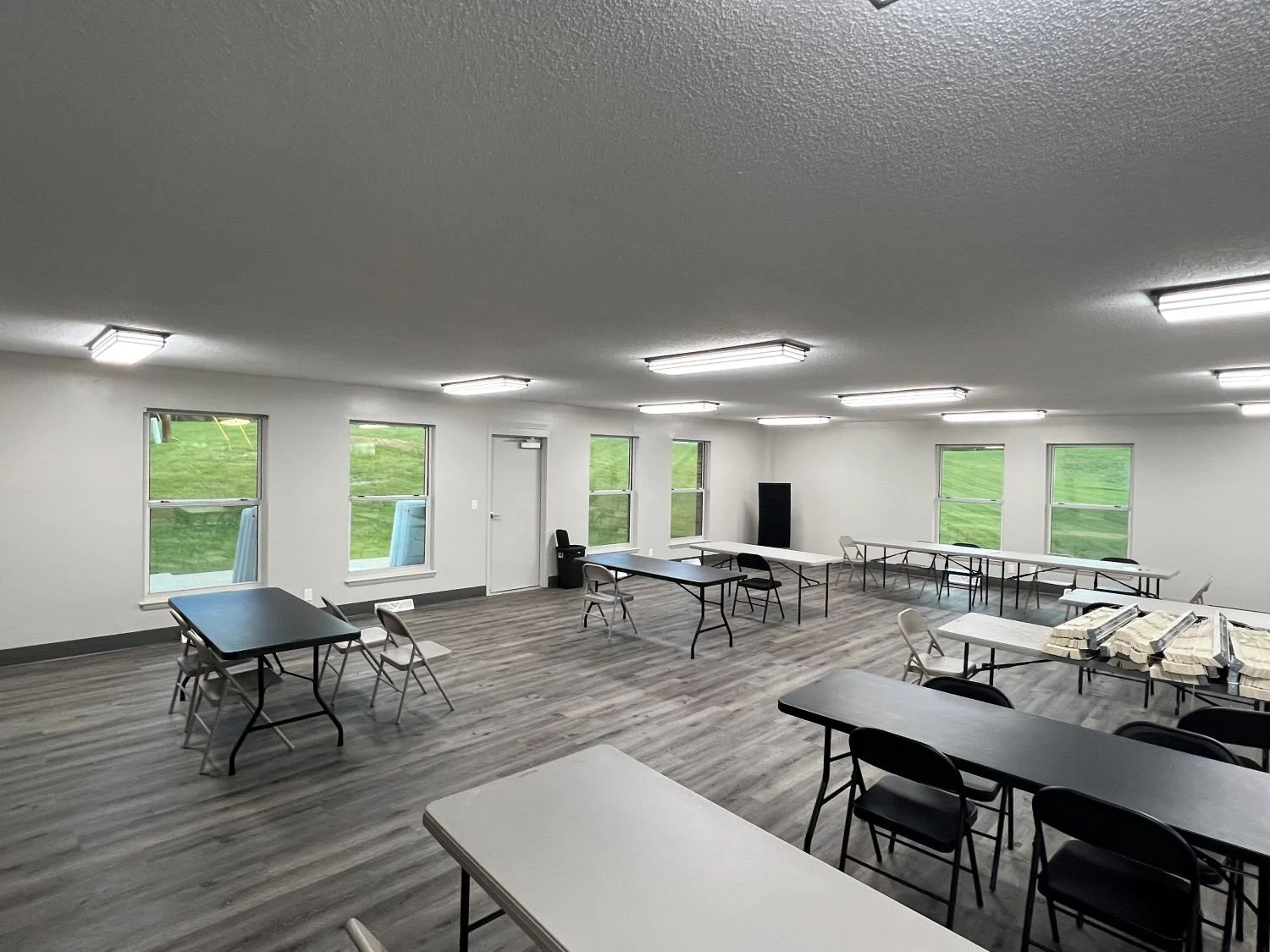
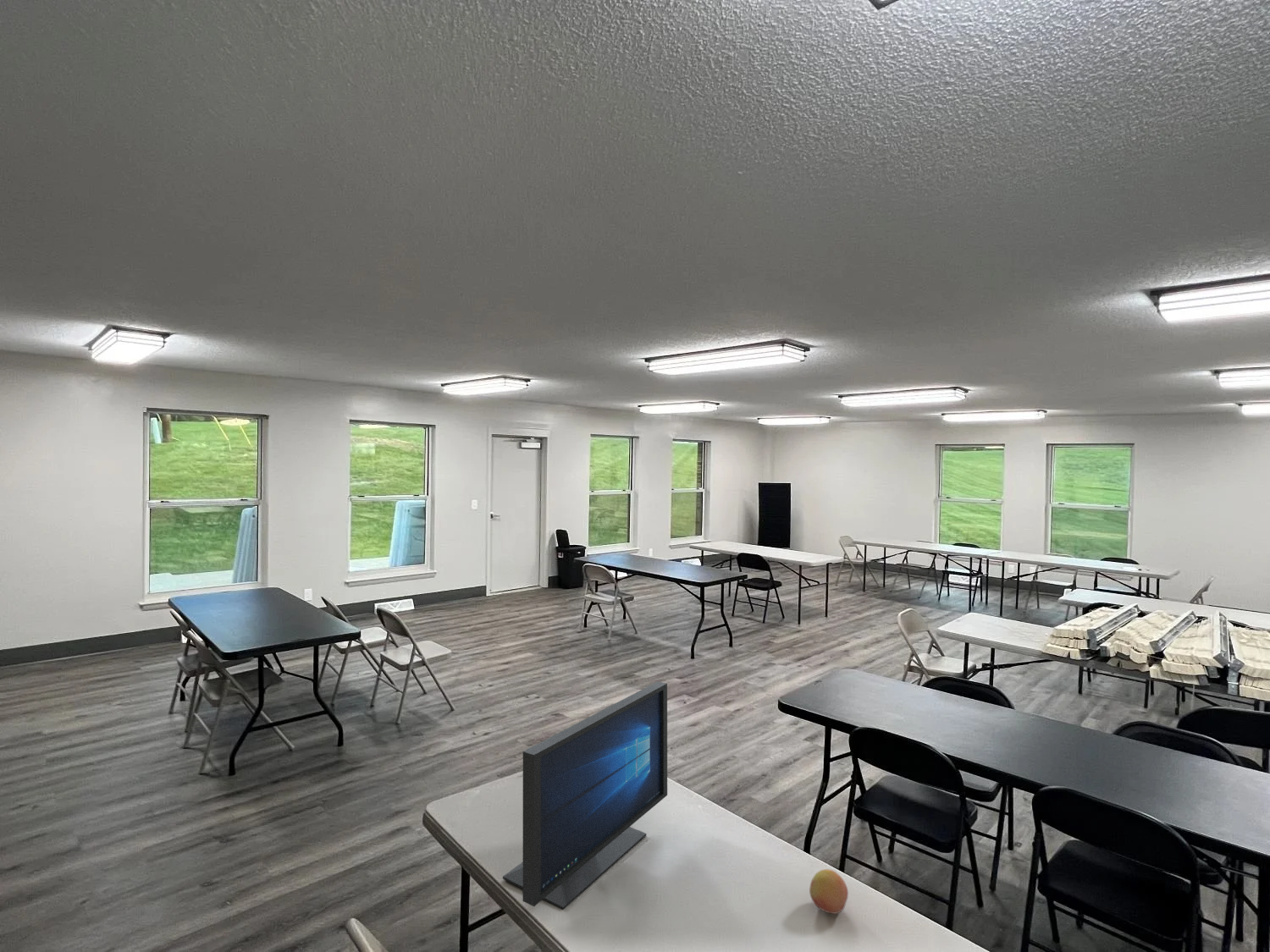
+ monitor [502,680,668,911]
+ fruit [809,868,849,915]
